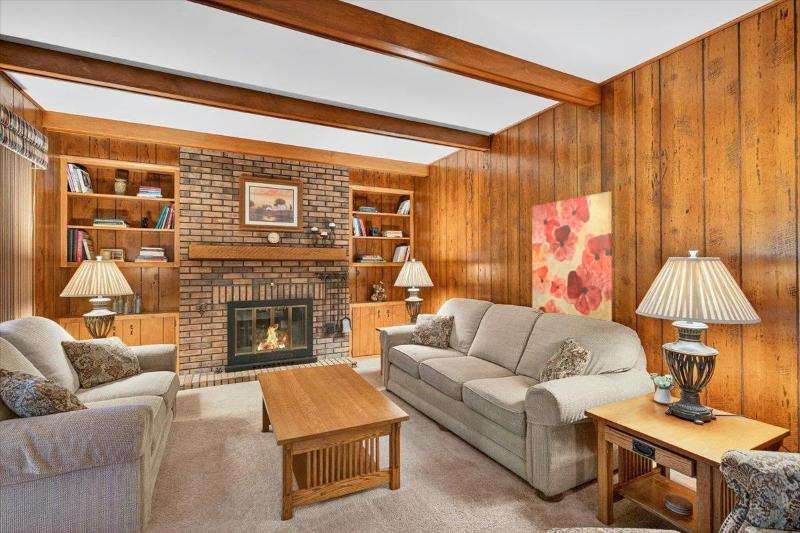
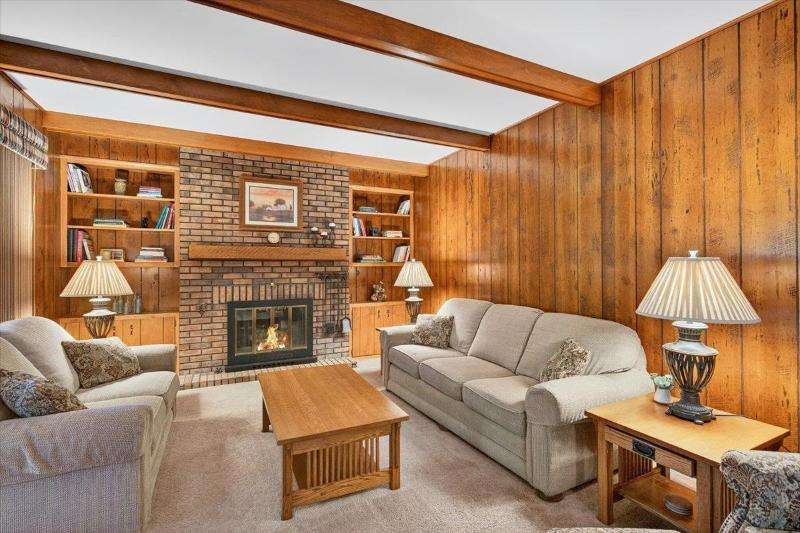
- wall art [531,191,613,322]
